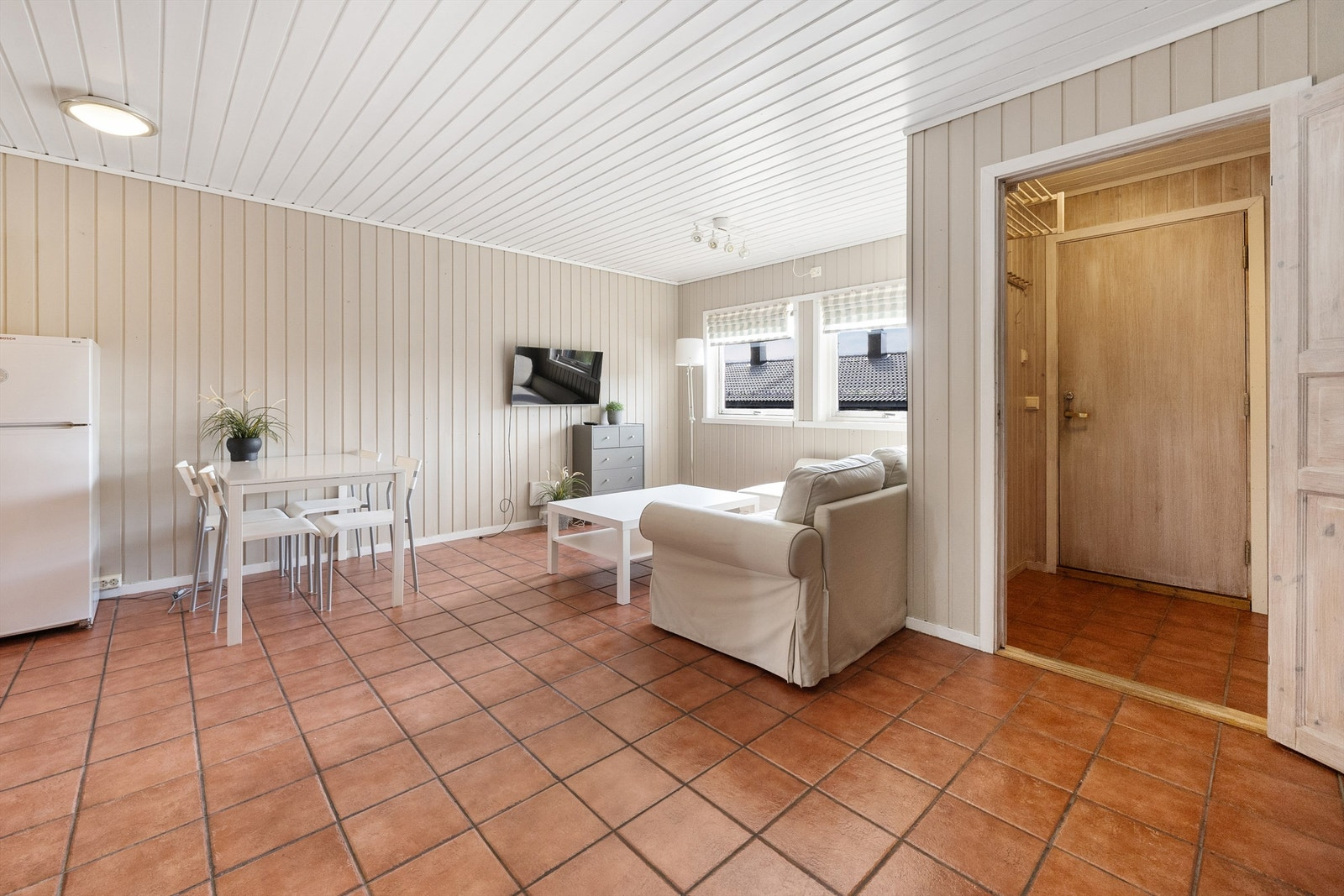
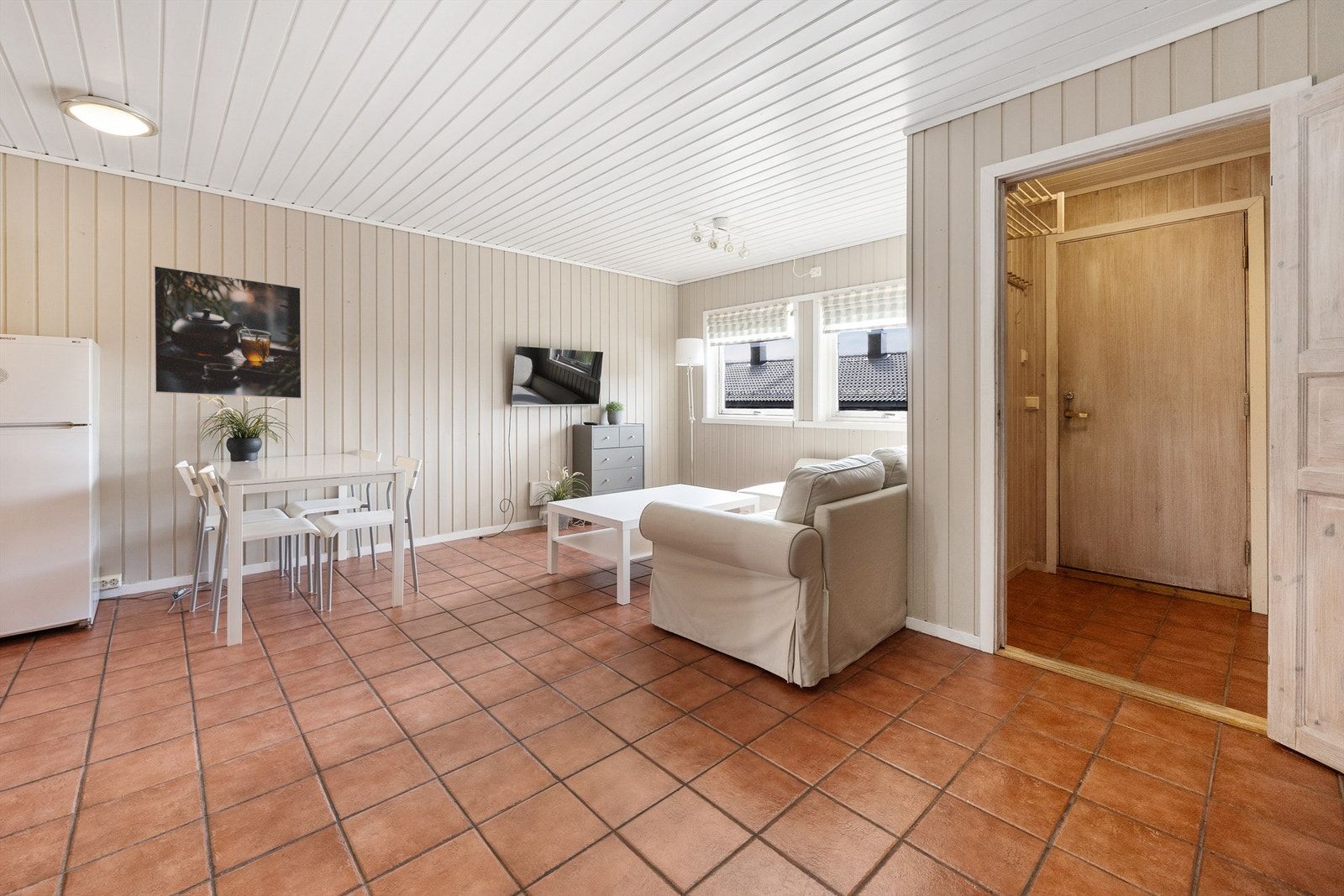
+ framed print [153,265,302,400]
